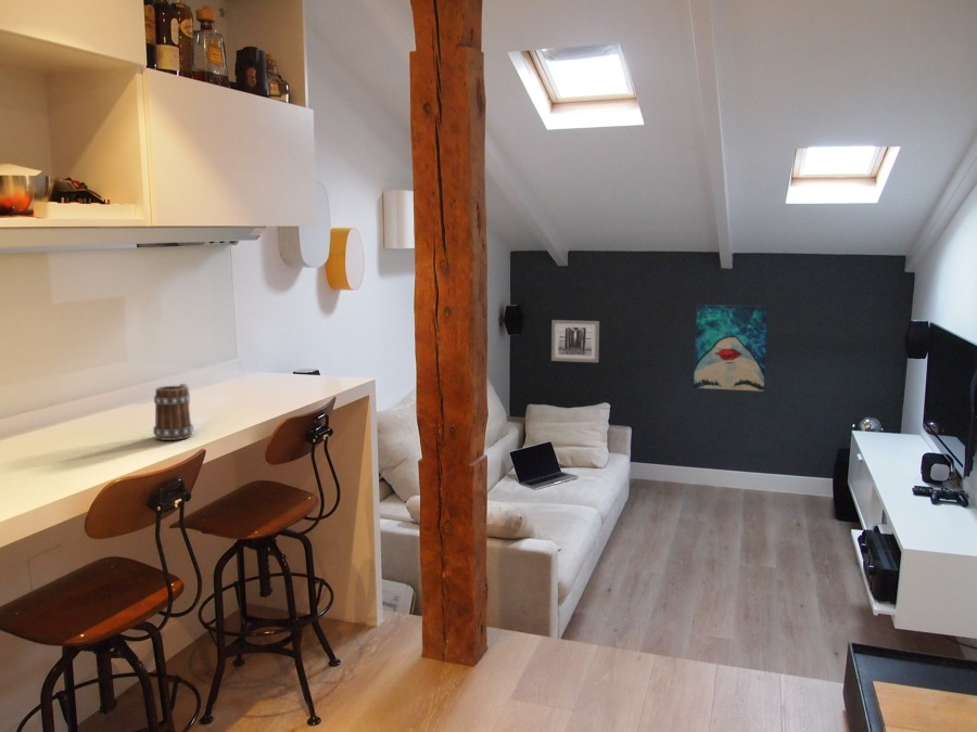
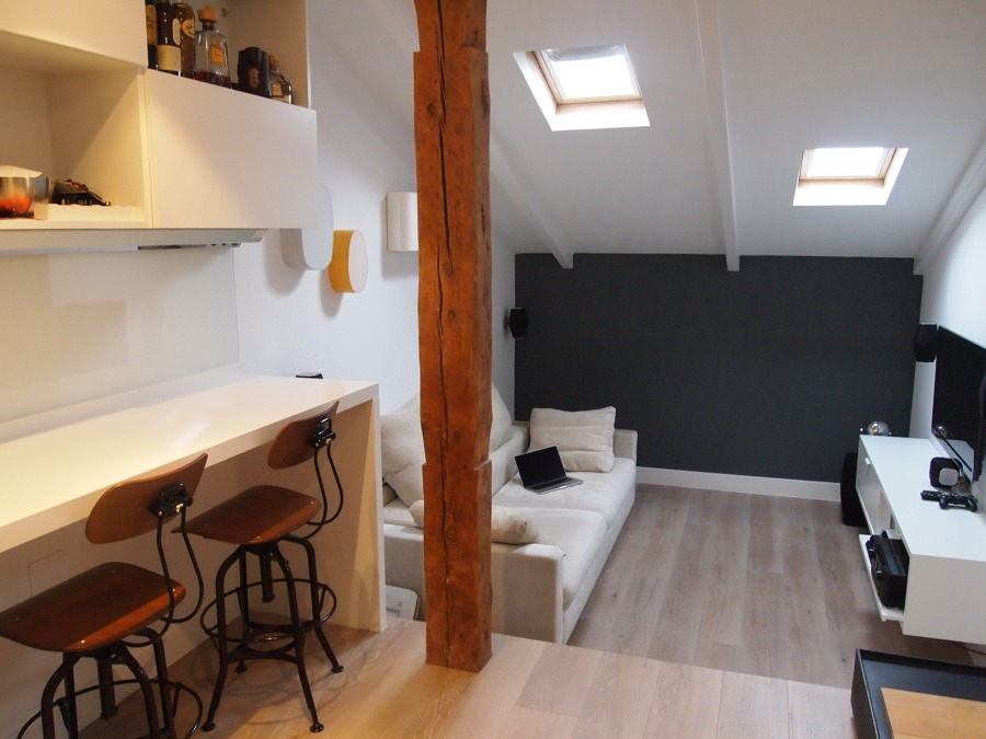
- mug [152,383,194,441]
- wall art [550,319,600,363]
- wall art [693,304,769,393]
